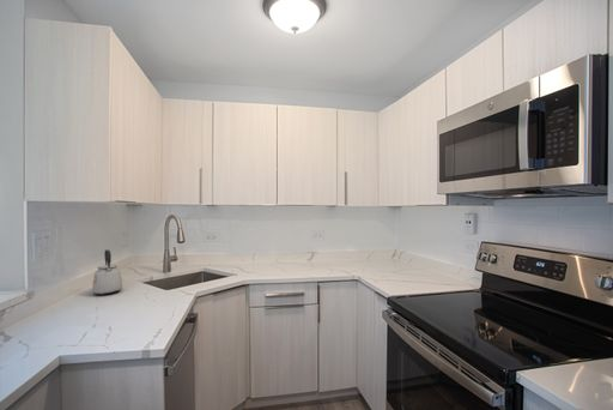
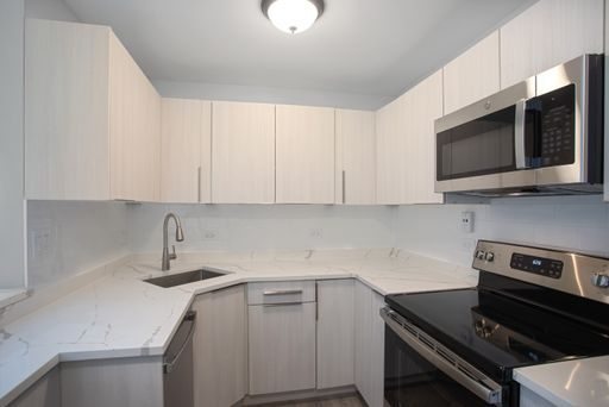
- kettle [91,248,123,296]
